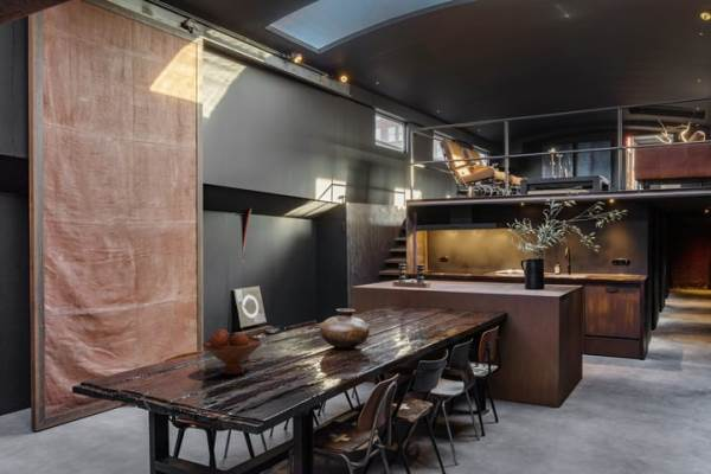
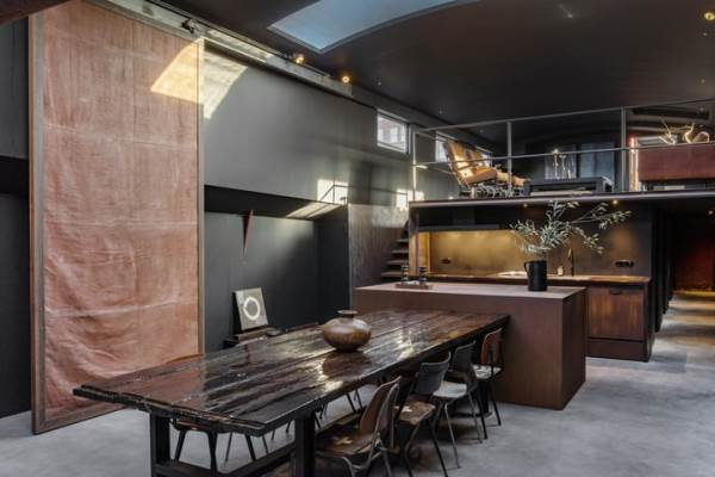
- fruit bowl [201,328,263,376]
